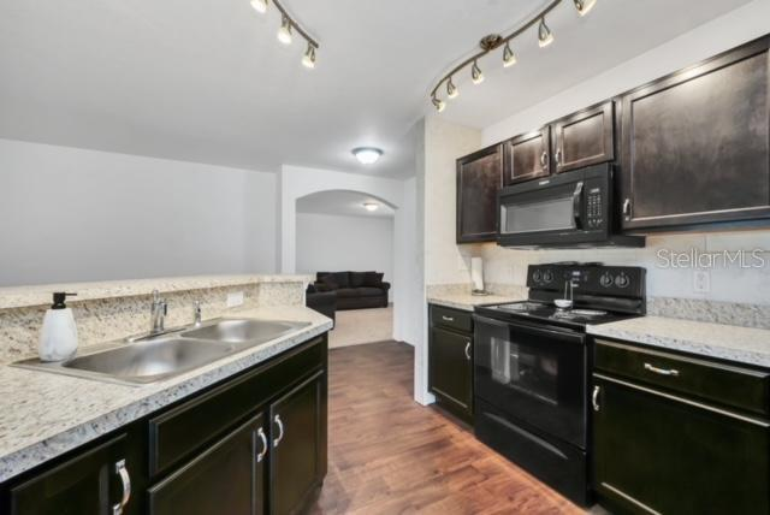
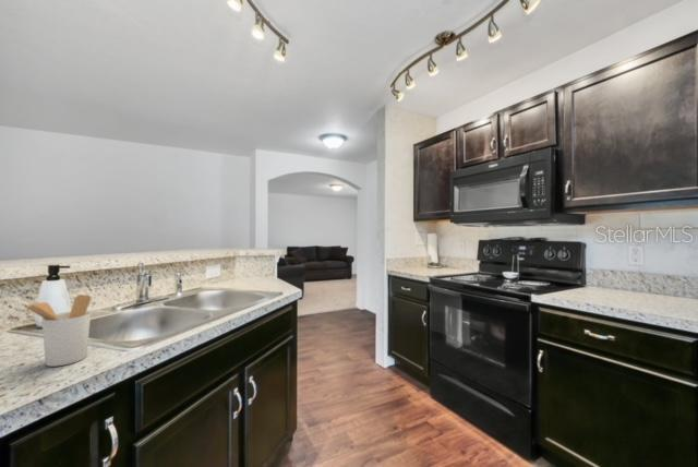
+ utensil holder [20,294,92,368]
